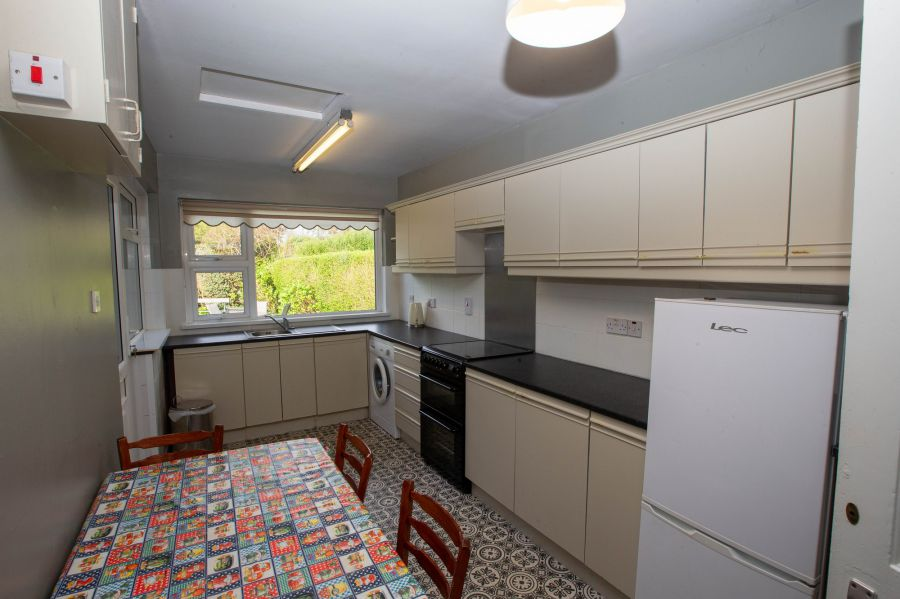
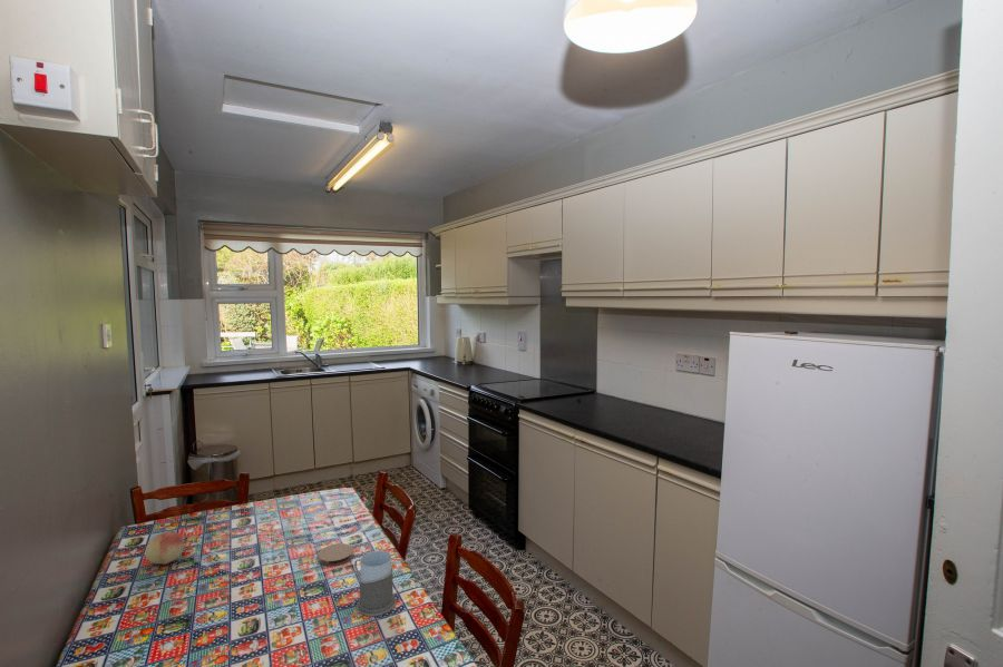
+ mug [353,550,397,617]
+ fruit [145,530,185,566]
+ coaster [317,542,354,567]
